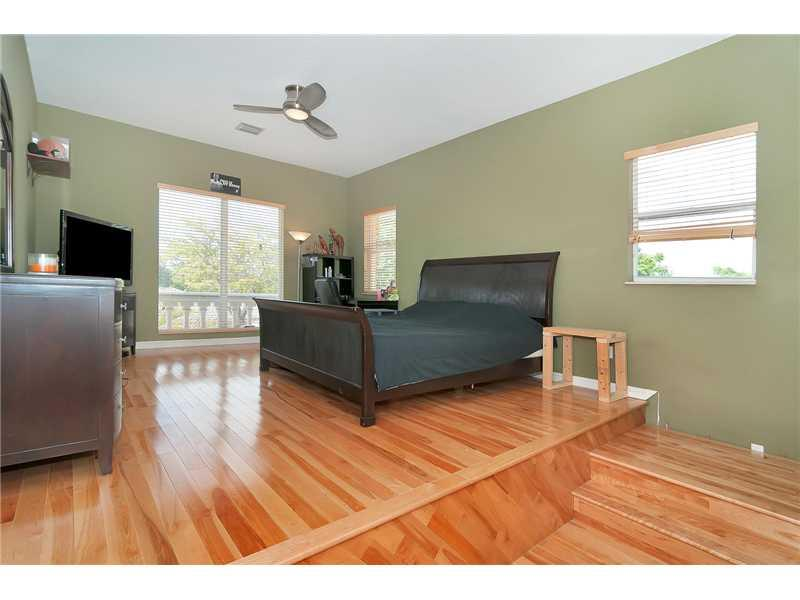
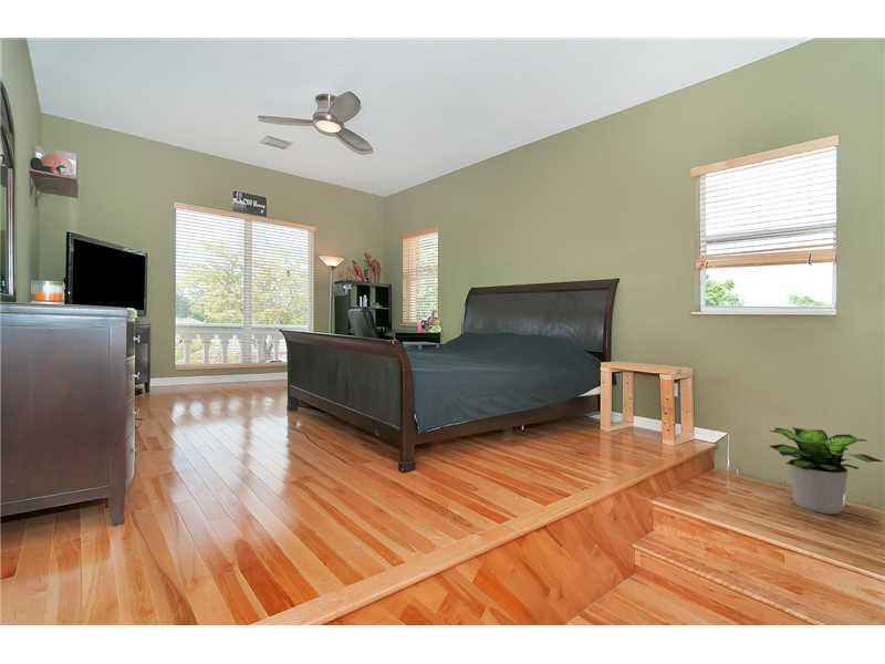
+ potted plant [768,426,884,516]
